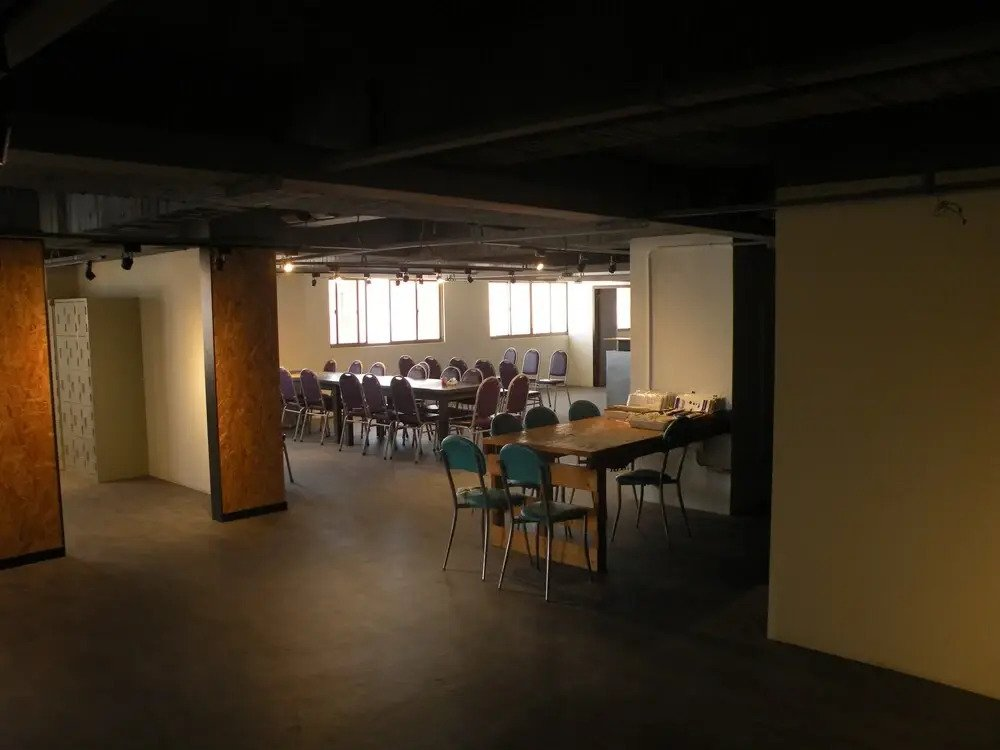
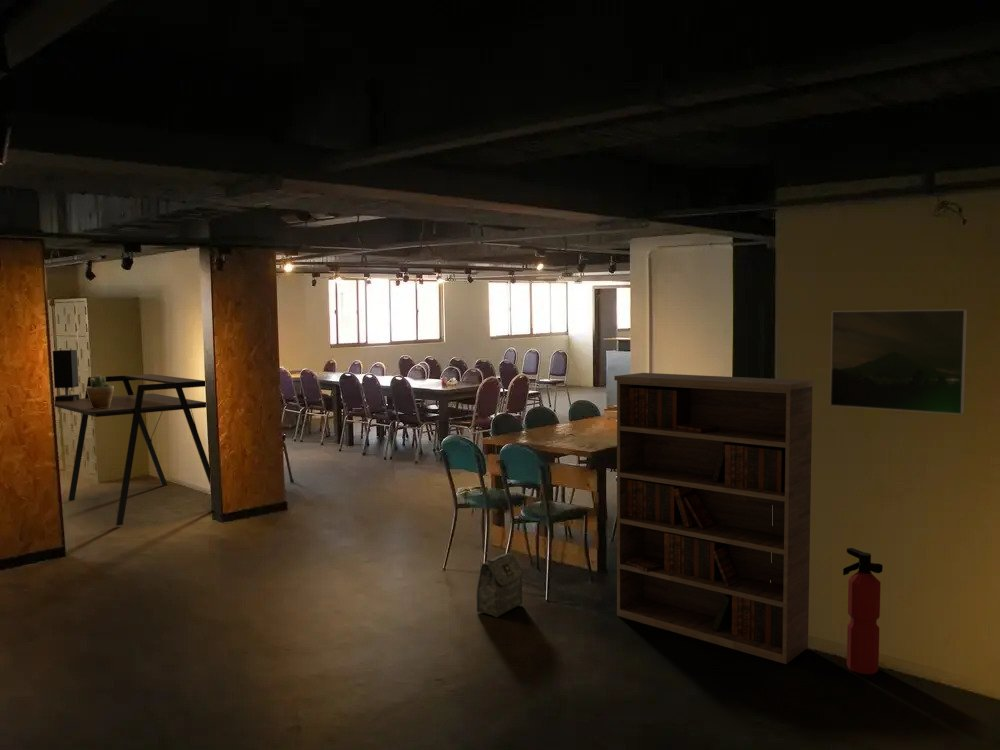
+ fire extinguisher [842,547,884,675]
+ bookshelf [613,372,816,665]
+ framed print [829,308,968,416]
+ potted plant [85,373,115,409]
+ bag [476,552,524,618]
+ table lamp [52,349,80,401]
+ desk [53,373,211,527]
